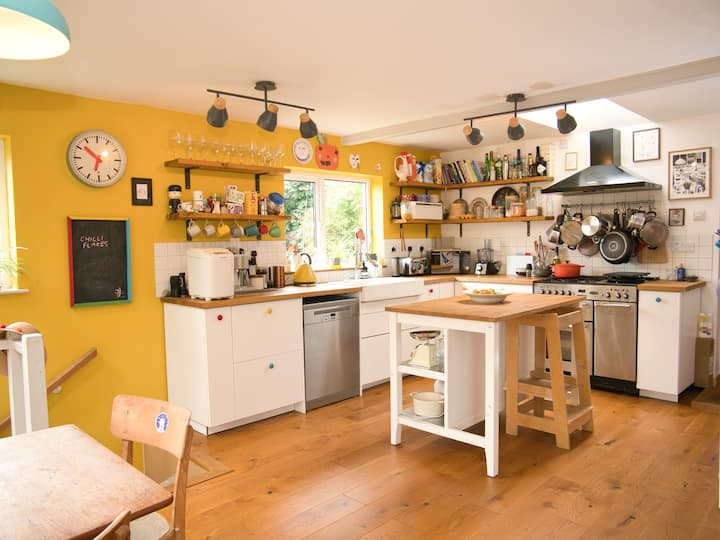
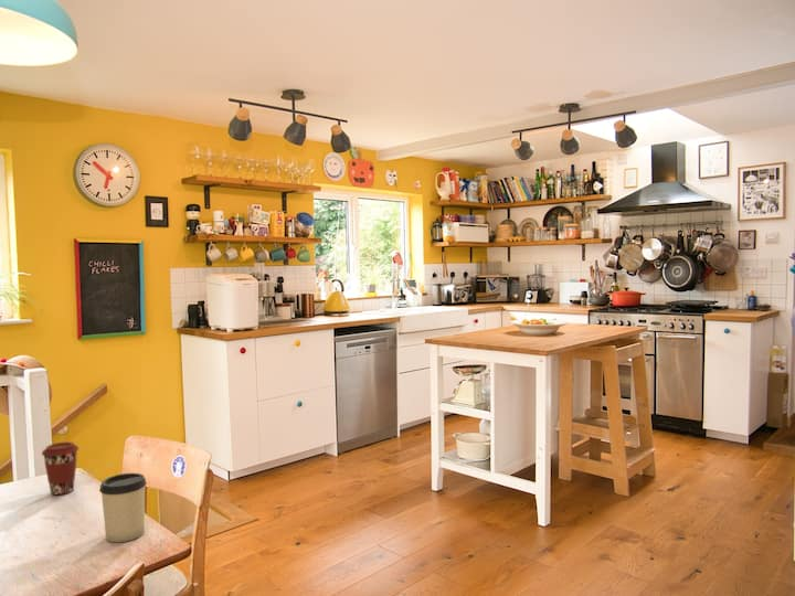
+ coffee cup [41,440,80,496]
+ cup [98,472,148,543]
